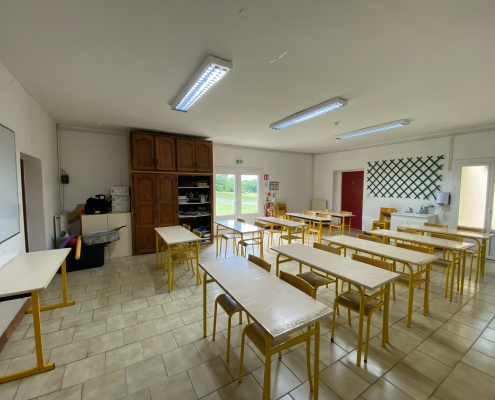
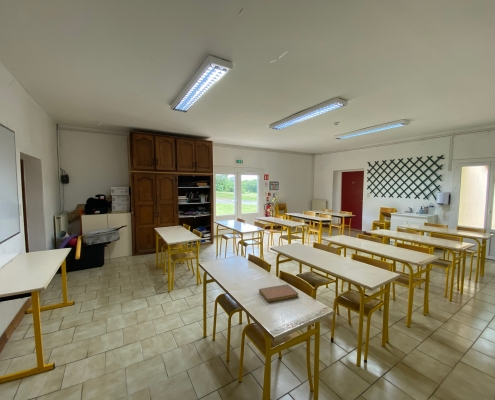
+ notebook [258,283,300,303]
